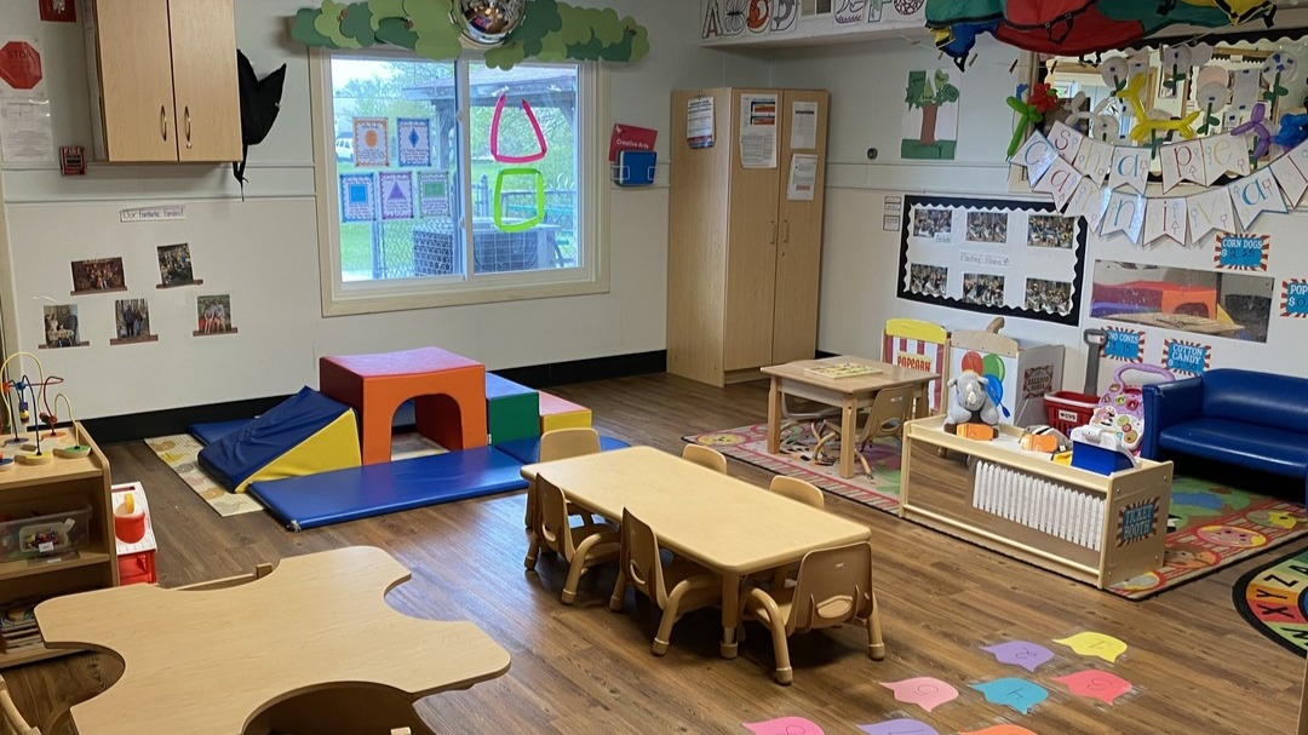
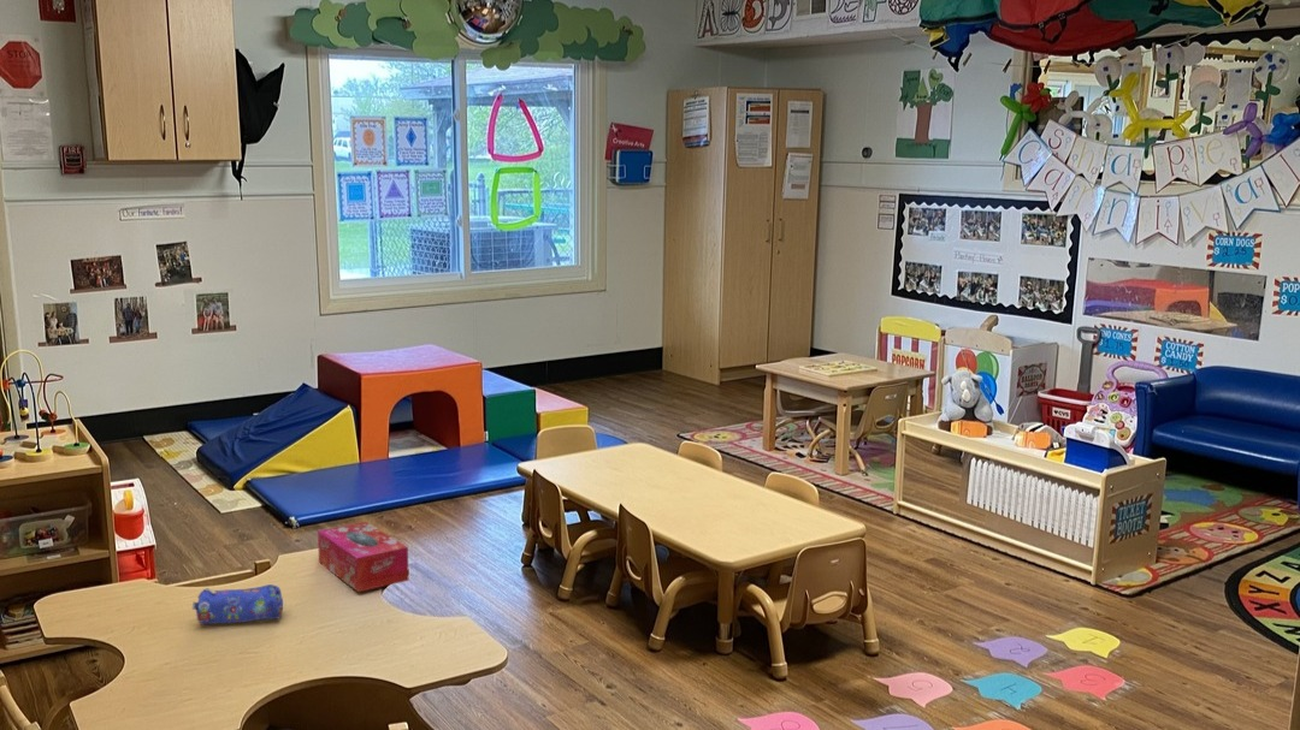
+ tissue box [317,521,410,593]
+ pencil case [191,583,284,625]
